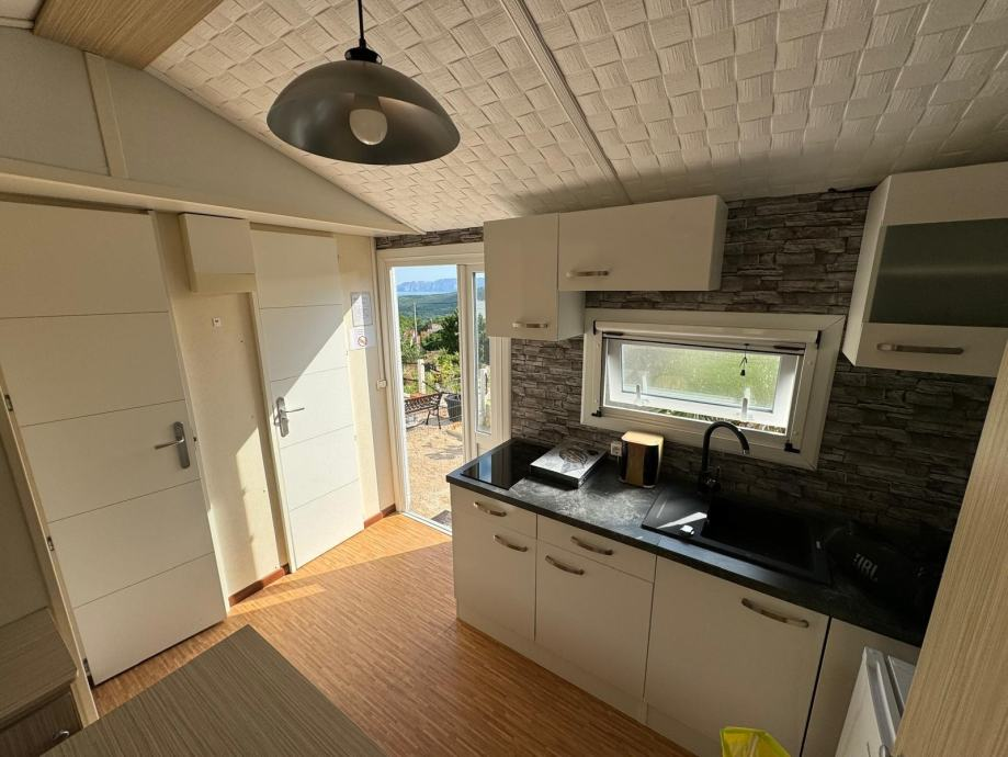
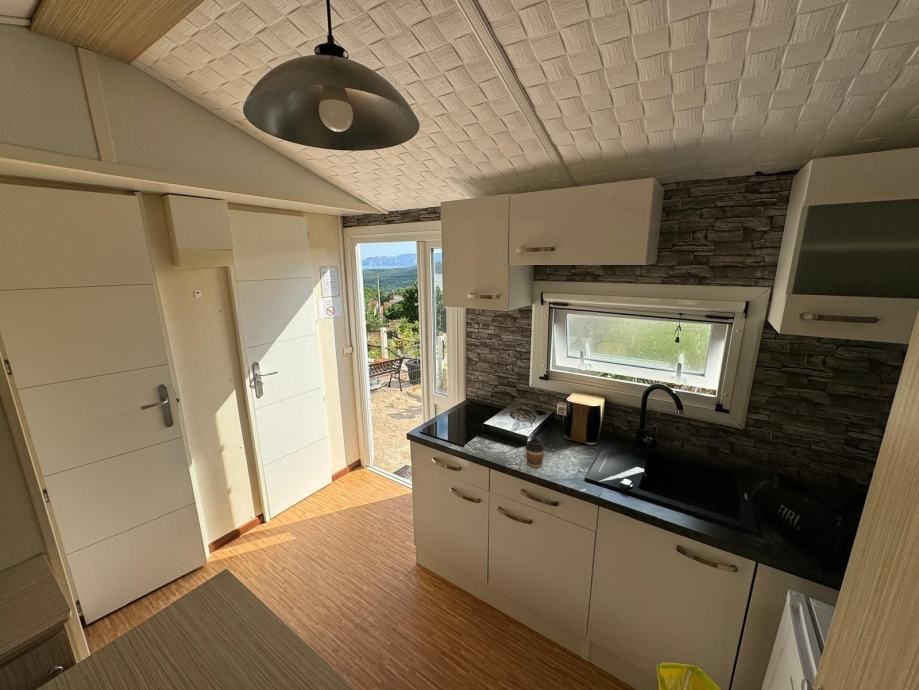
+ coffee cup [524,437,546,469]
